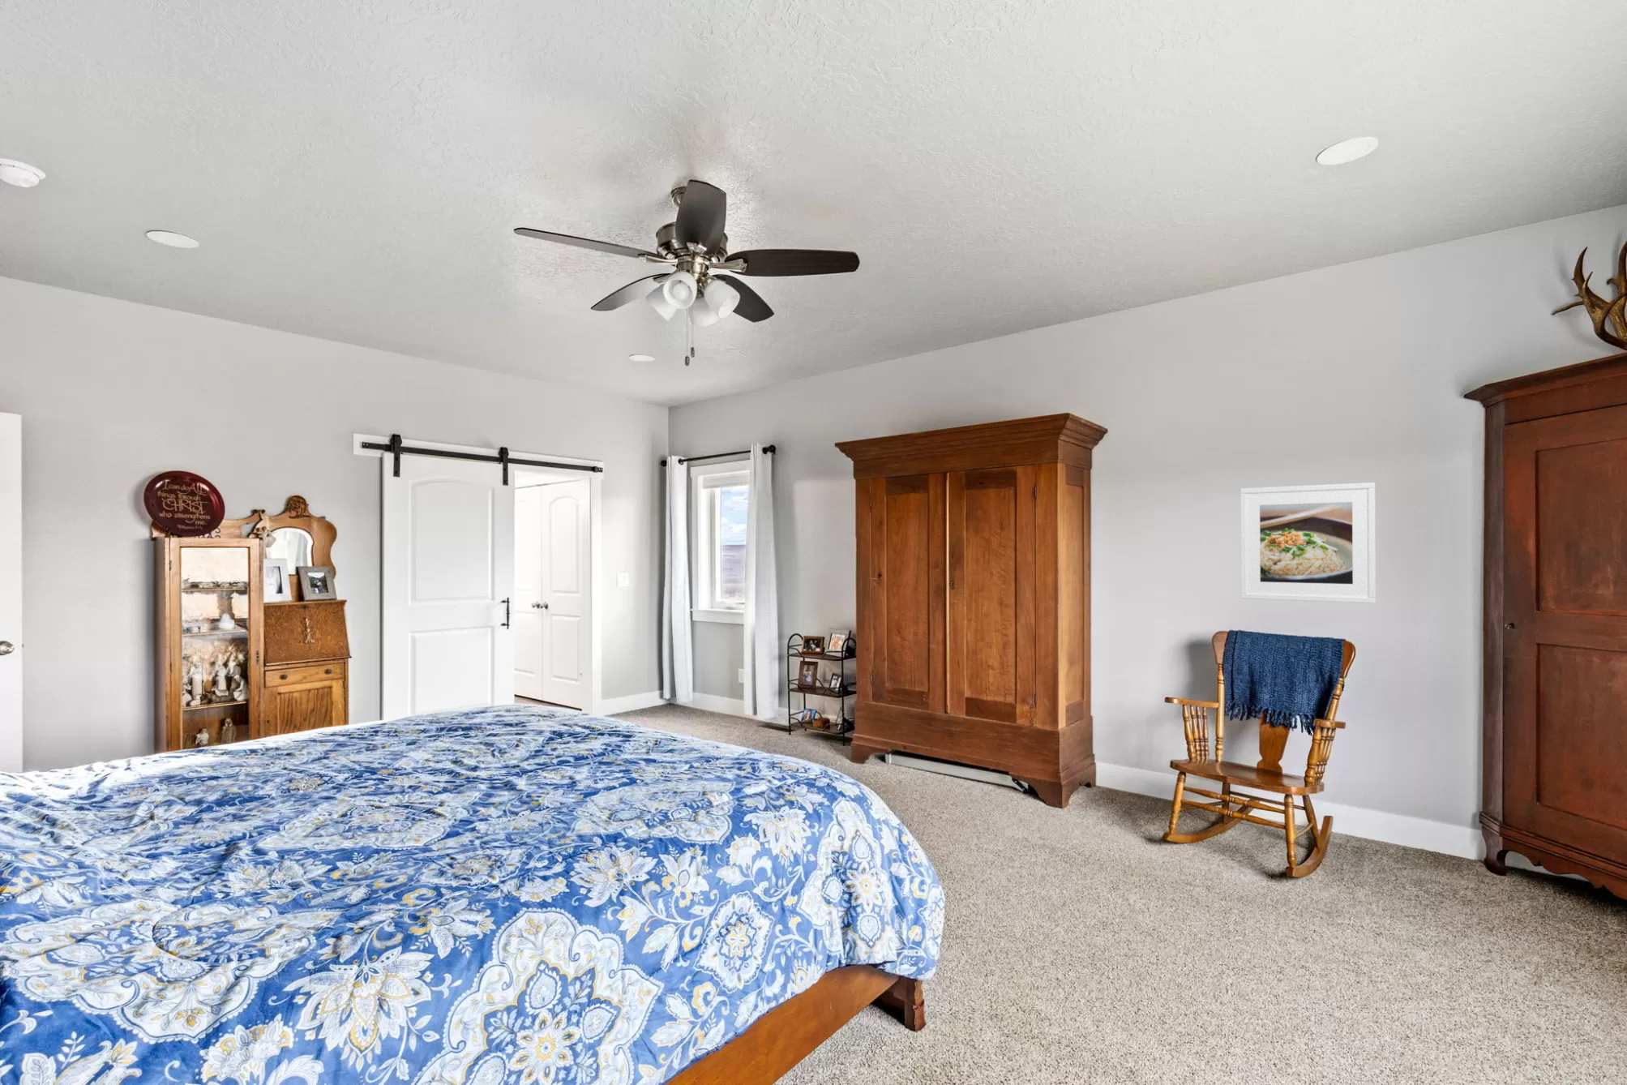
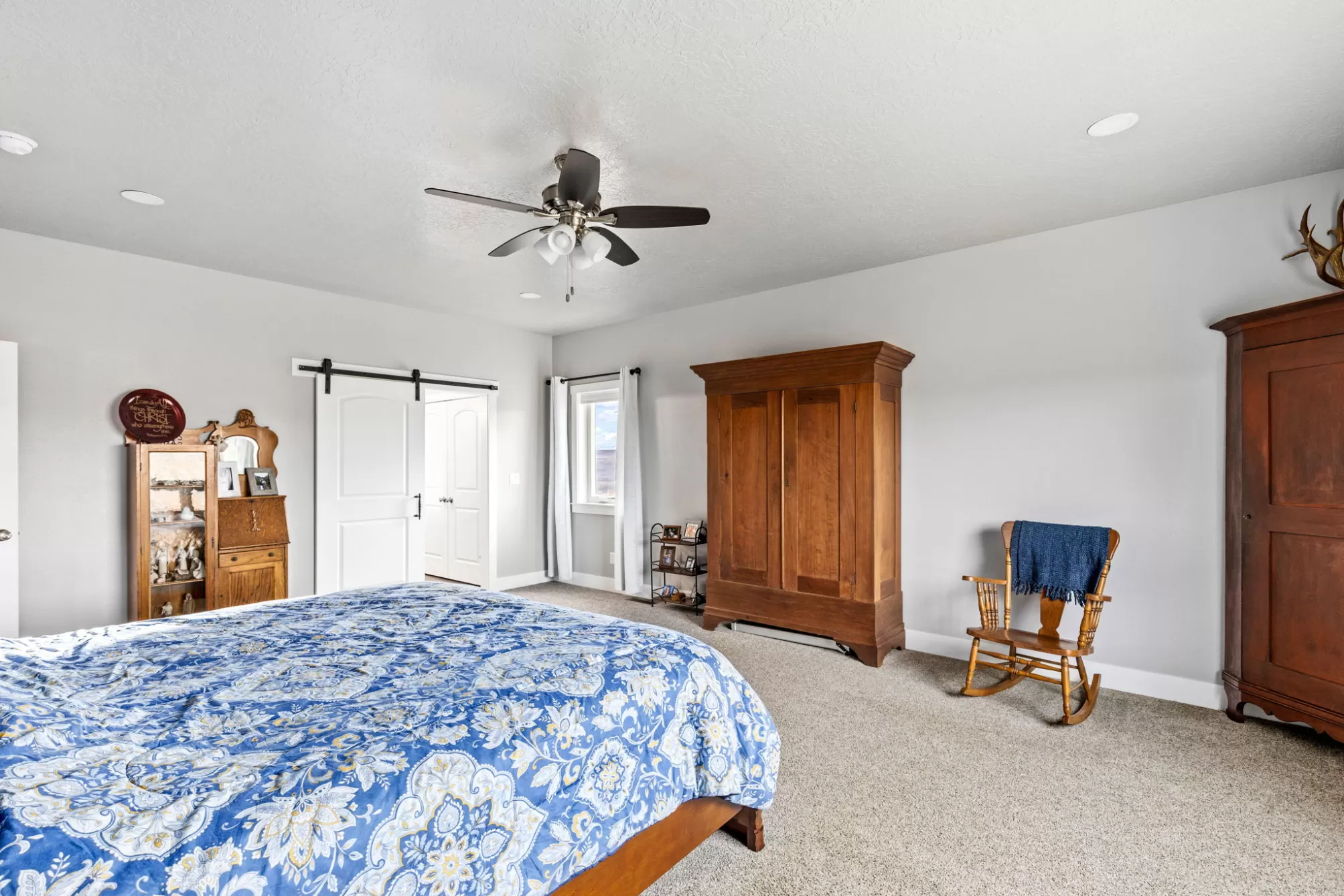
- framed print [1240,482,1376,604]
